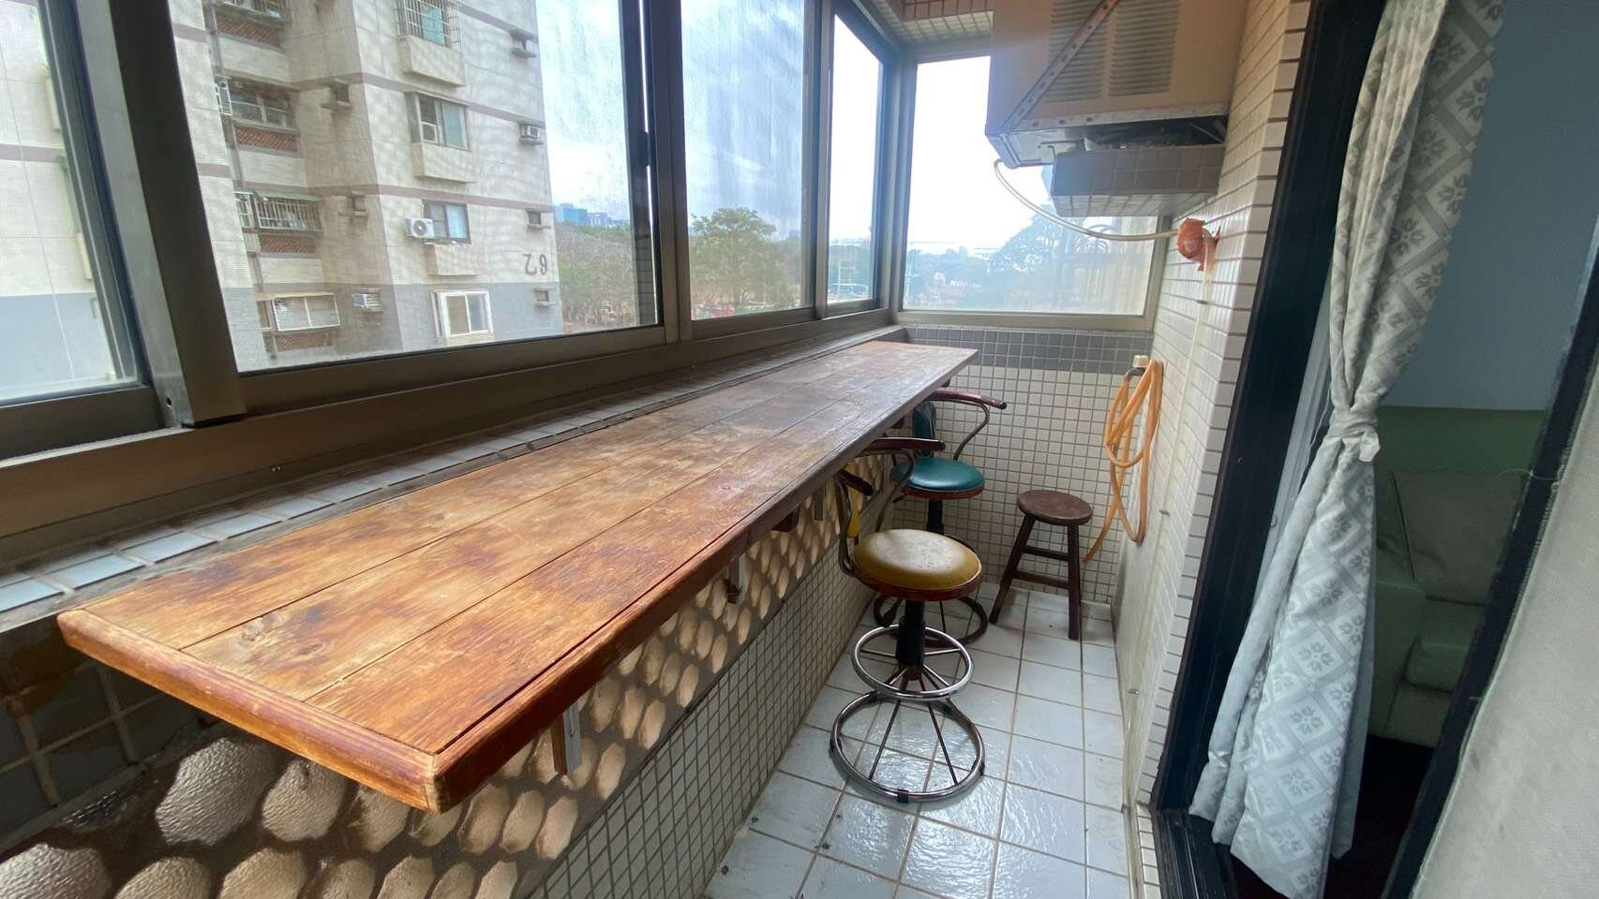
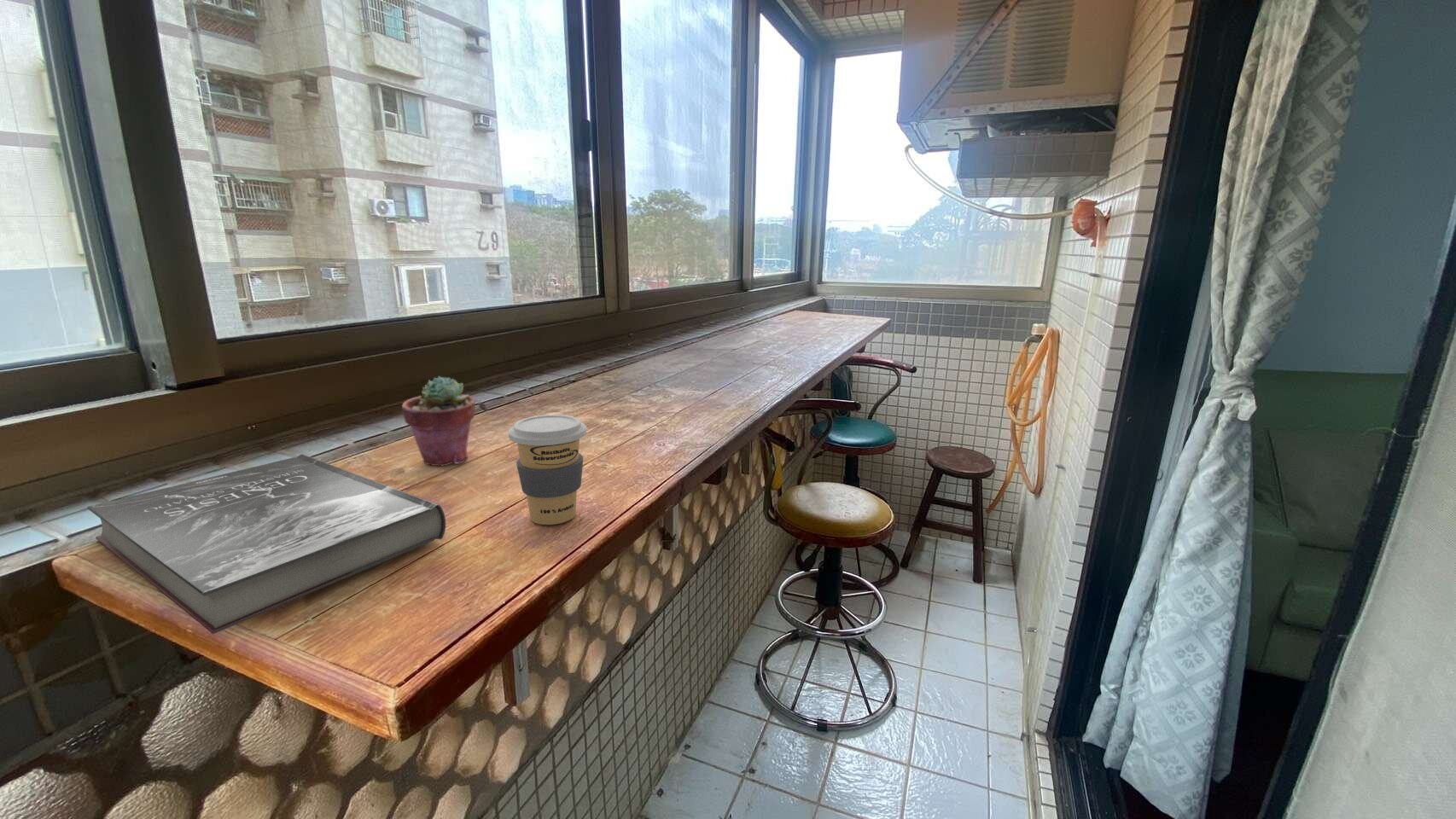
+ potted succulent [401,375,476,467]
+ book [86,453,446,635]
+ coffee cup [508,414,587,526]
